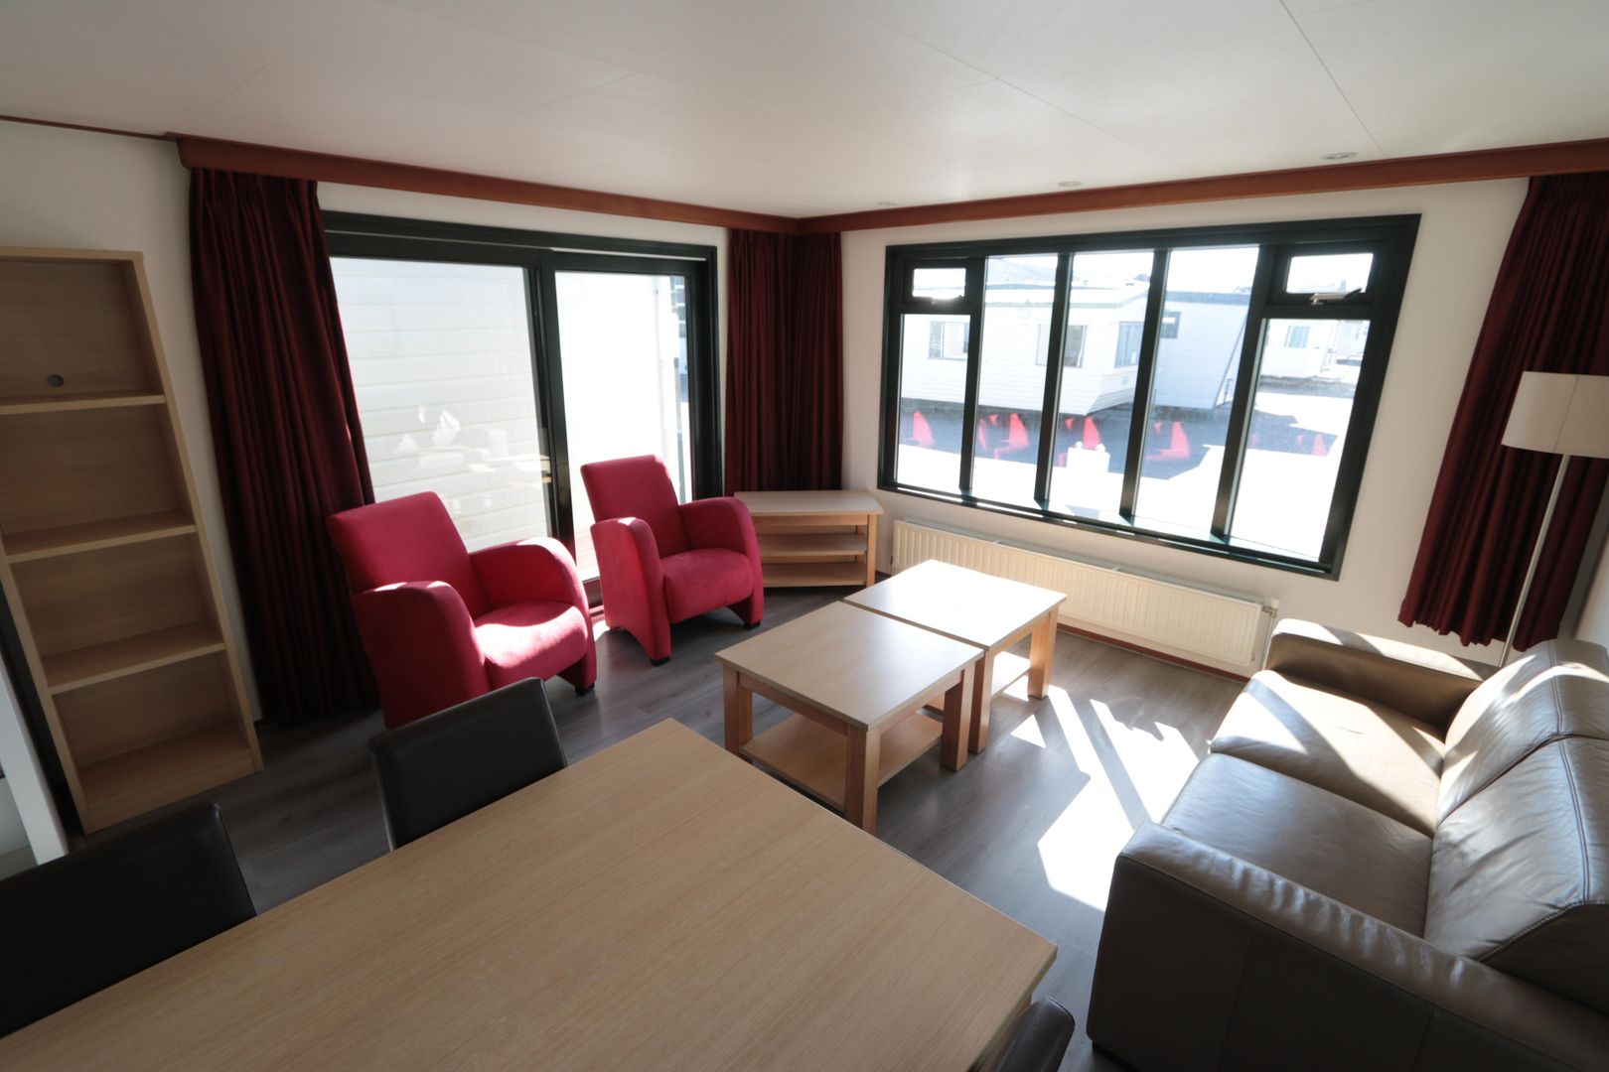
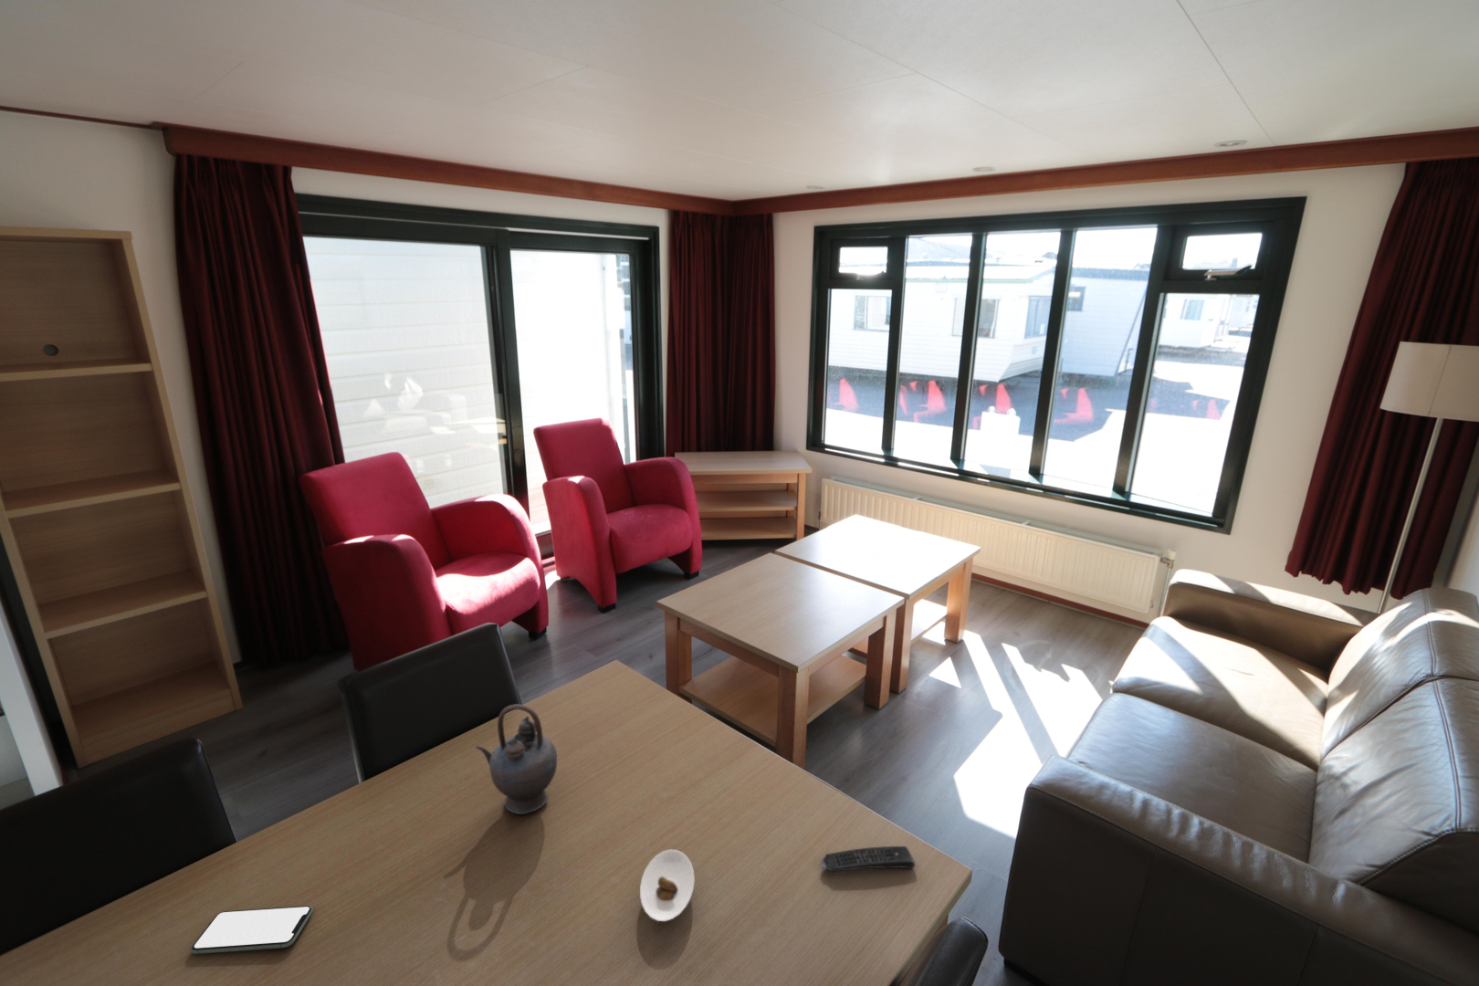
+ teapot [474,703,558,815]
+ smartphone [190,905,314,955]
+ saucer [639,850,695,922]
+ remote control [819,845,916,873]
